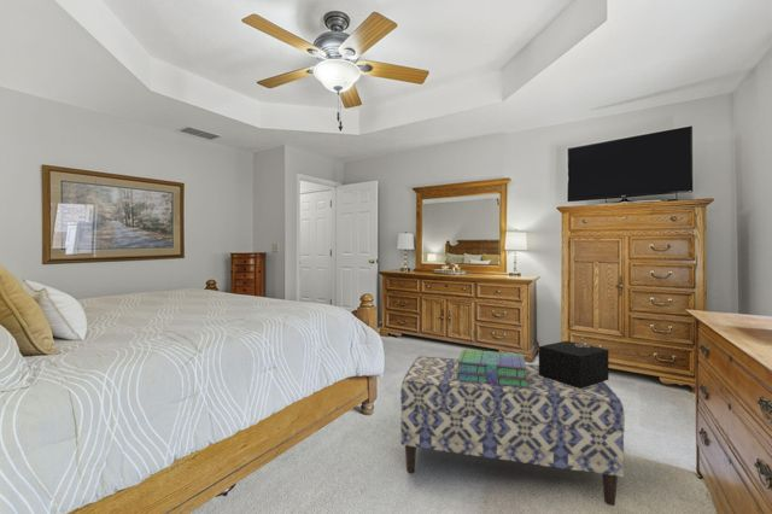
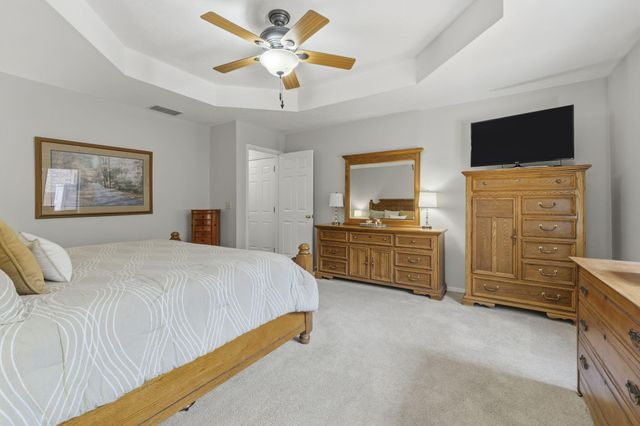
- bench [399,355,626,507]
- decorative box [538,337,609,389]
- stack of books [456,349,530,387]
